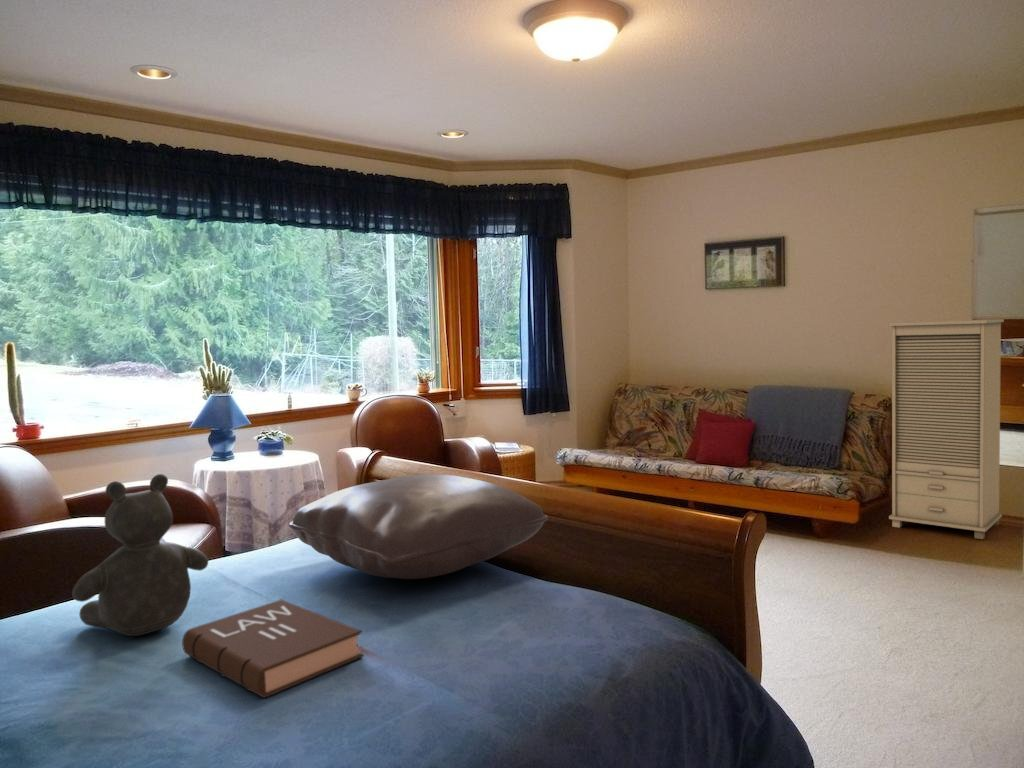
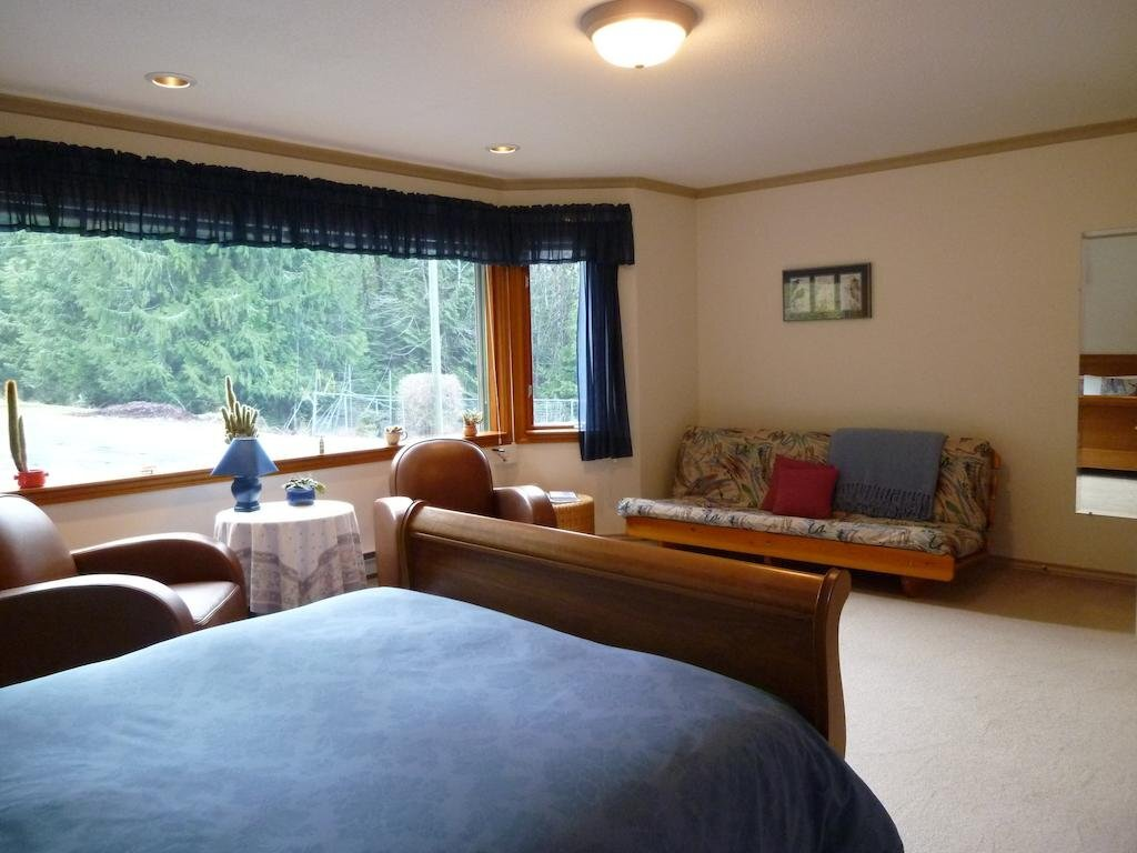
- teddy bear [71,473,209,637]
- cabinet [888,318,1005,540]
- pillow [288,473,549,580]
- book [181,598,364,699]
